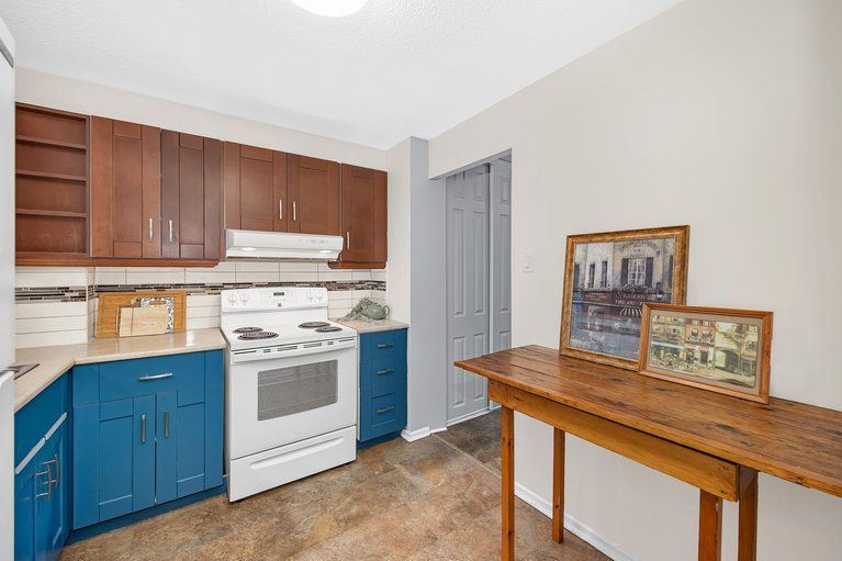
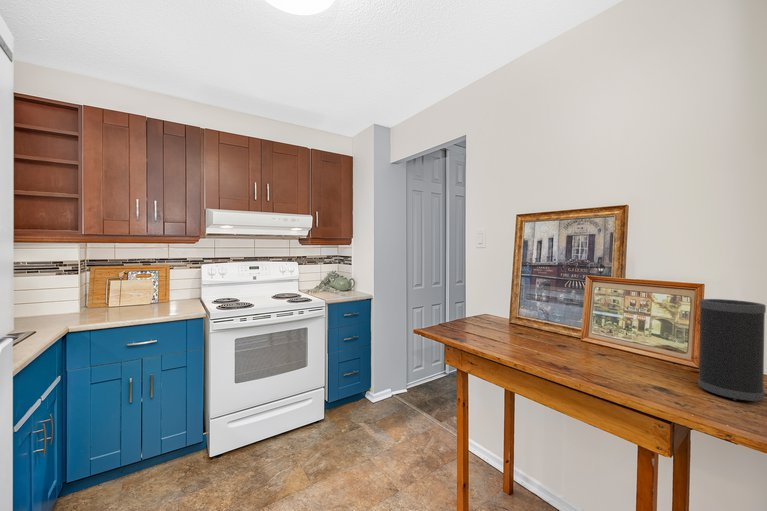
+ speaker [697,298,767,402]
